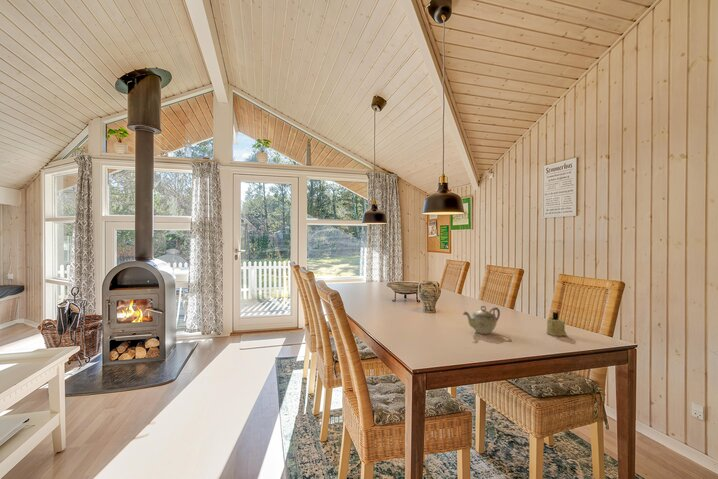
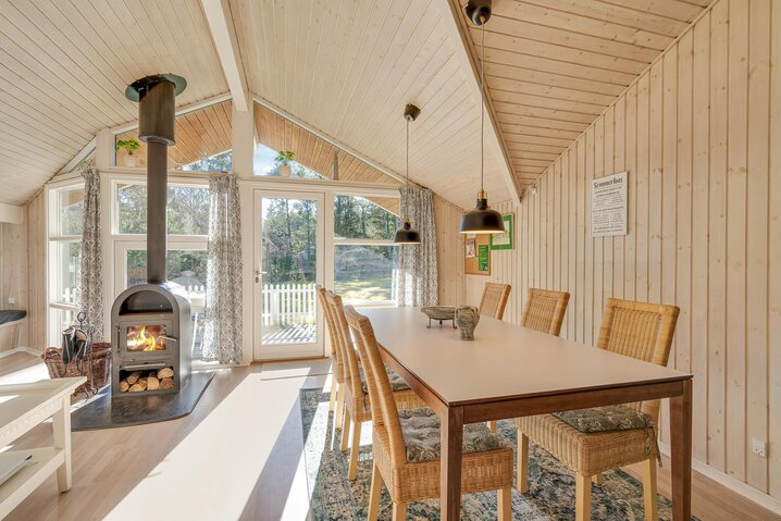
- candle [545,311,567,337]
- teapot [462,305,501,335]
